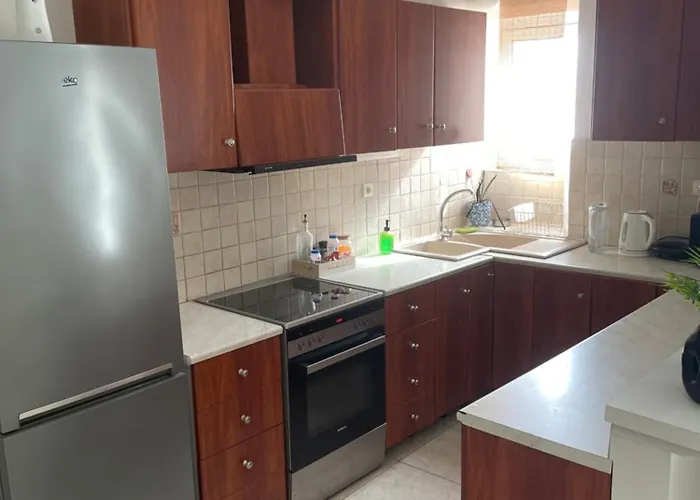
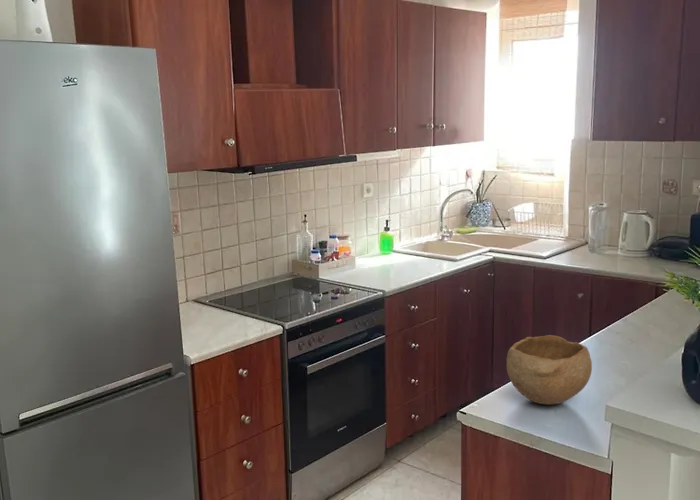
+ bowl [506,334,593,405]
